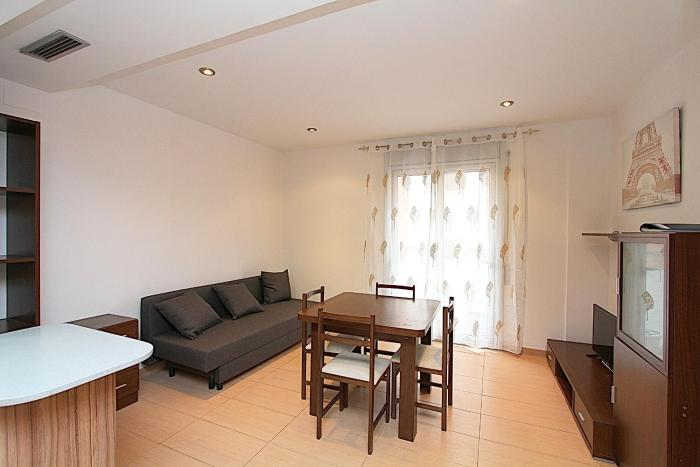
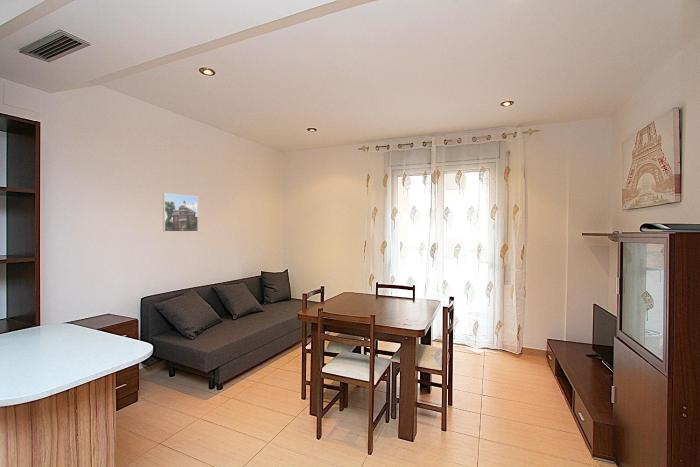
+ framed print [162,192,199,233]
